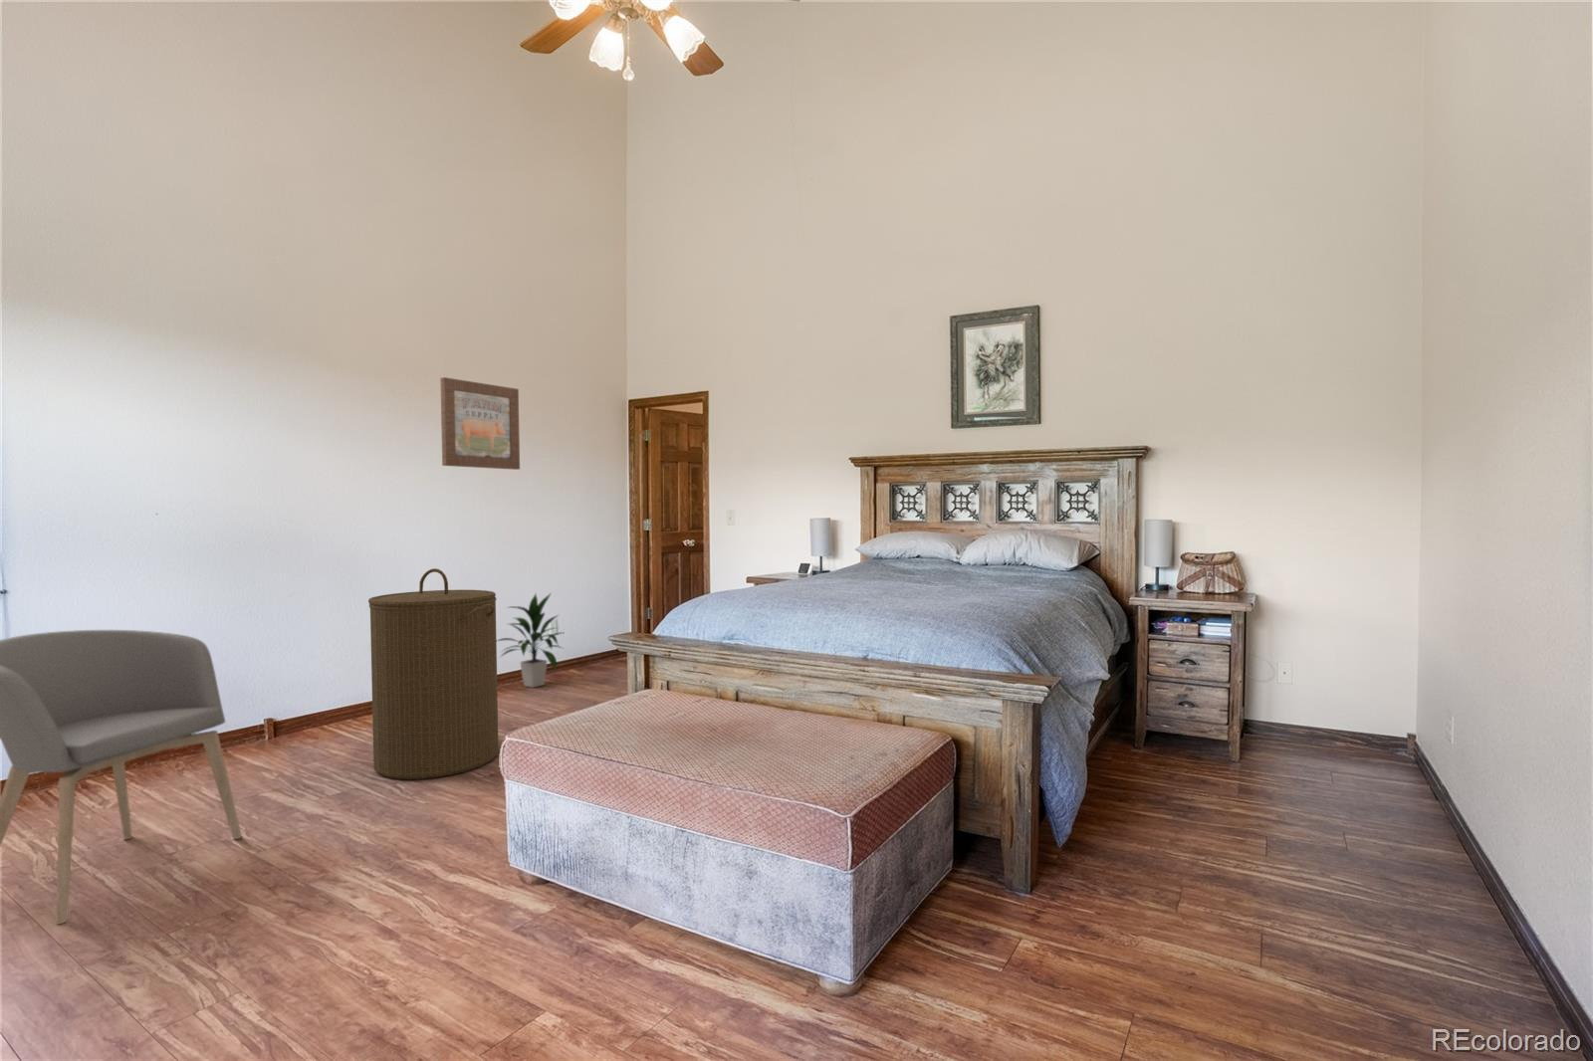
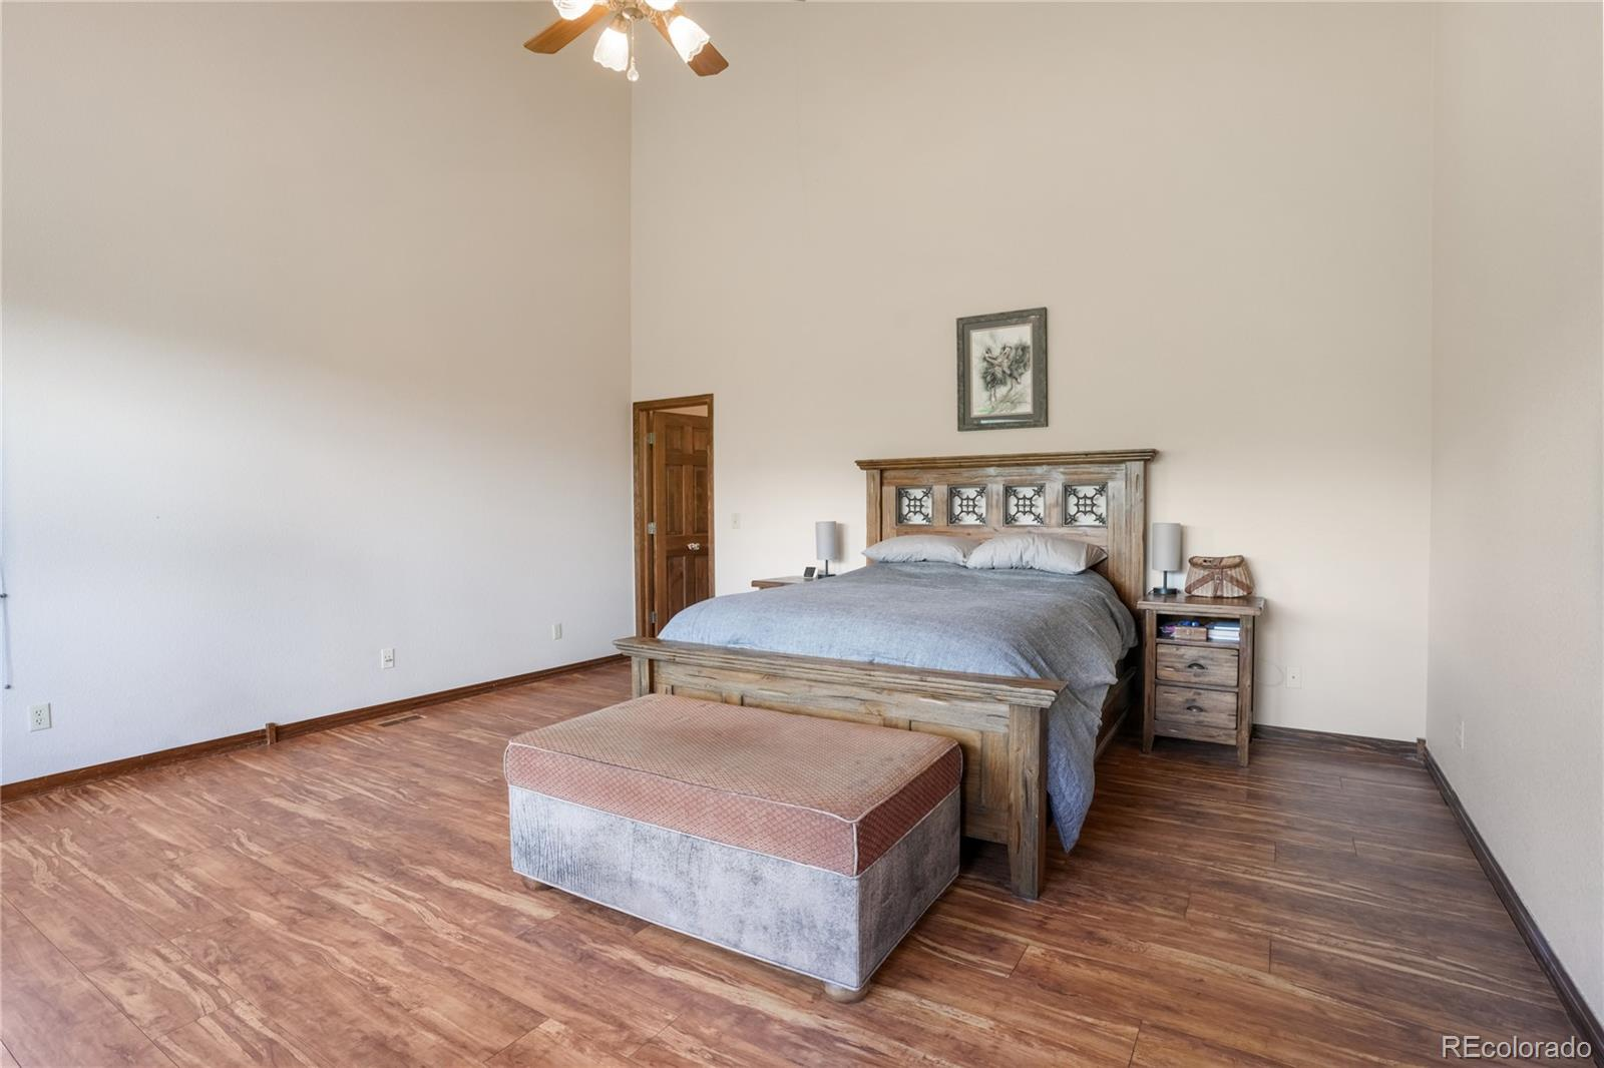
- wall art [439,377,521,471]
- indoor plant [496,591,567,689]
- armchair [0,629,243,925]
- laundry hamper [367,567,500,780]
